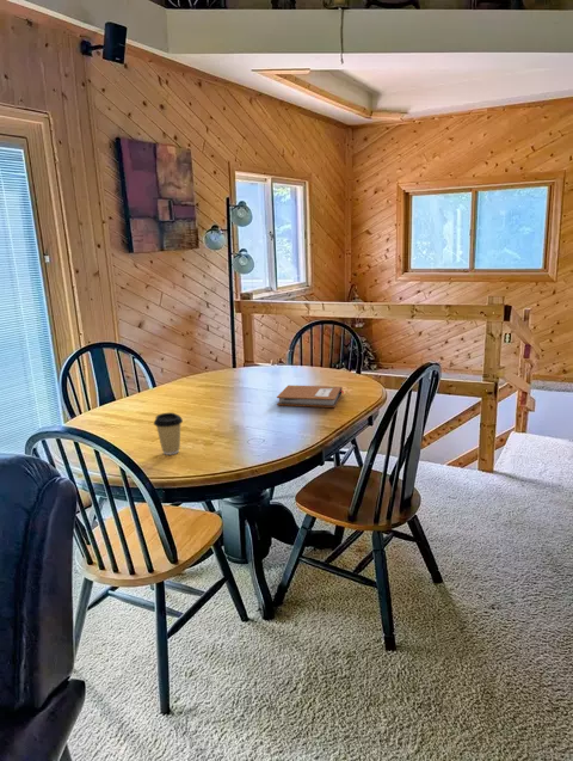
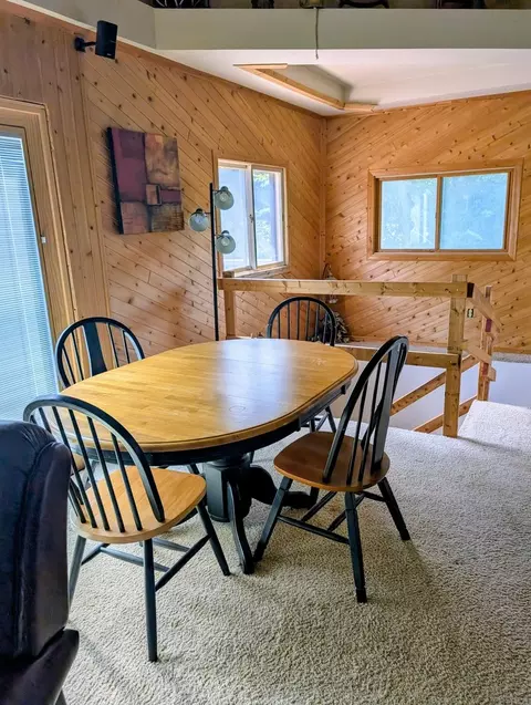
- notebook [276,385,345,409]
- coffee cup [153,411,184,456]
